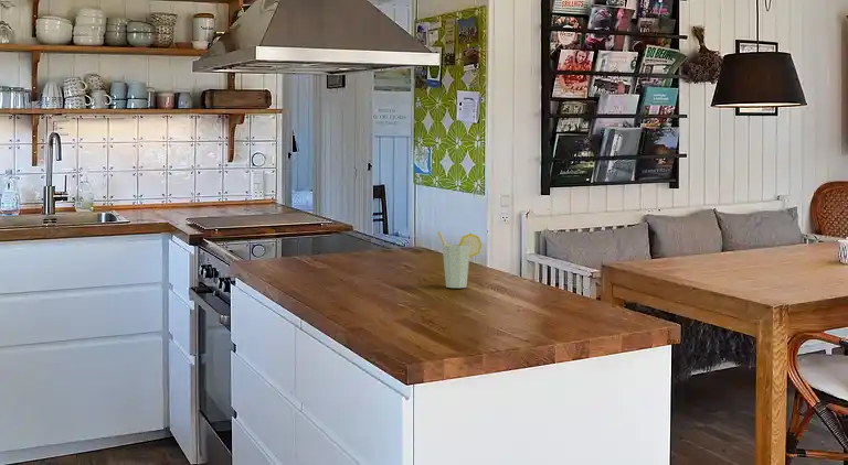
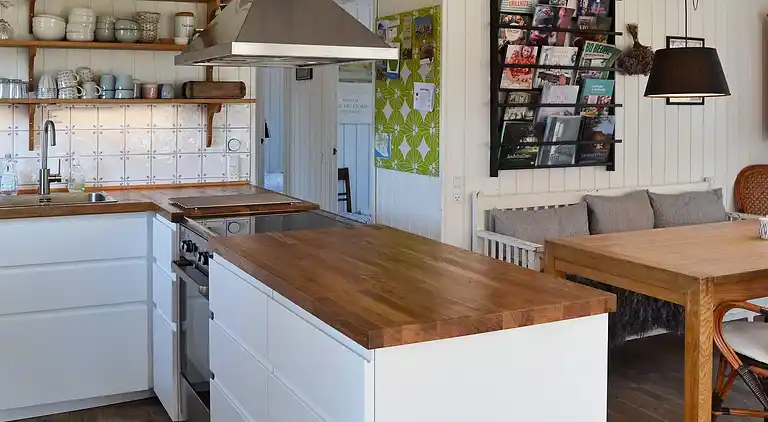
- cup [436,230,484,289]
